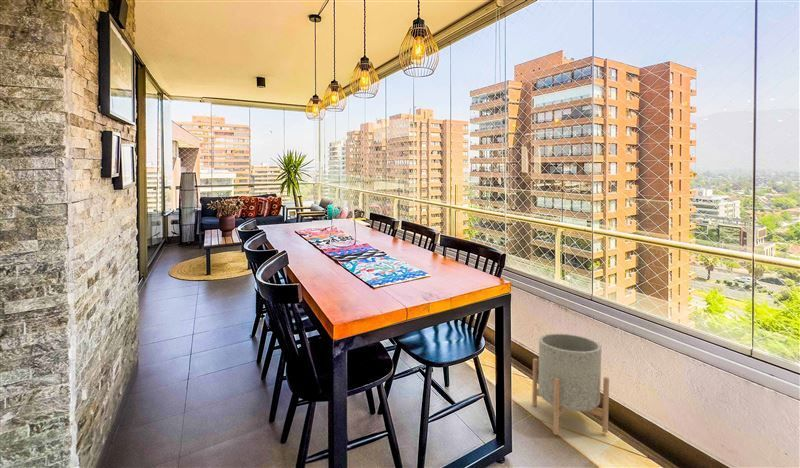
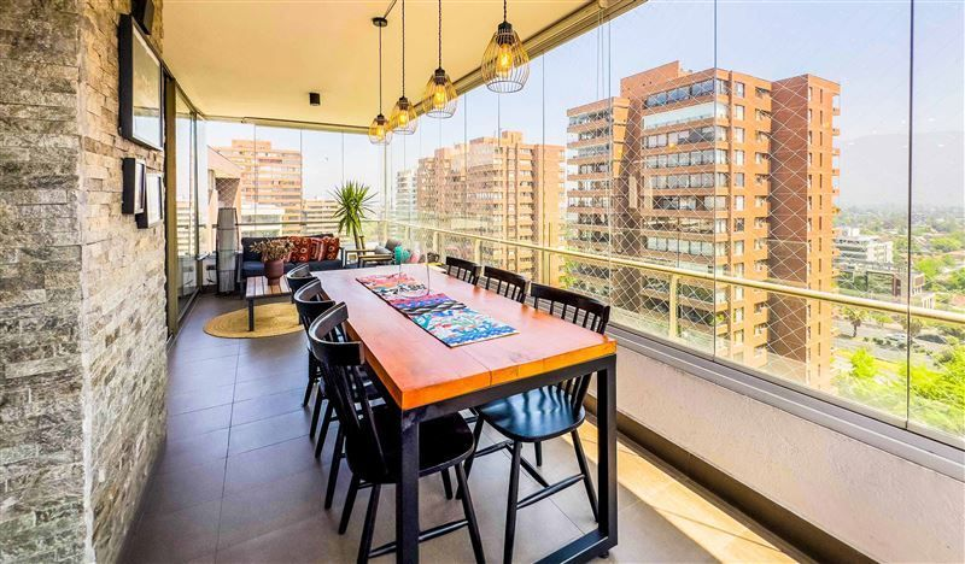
- planter [531,333,610,436]
